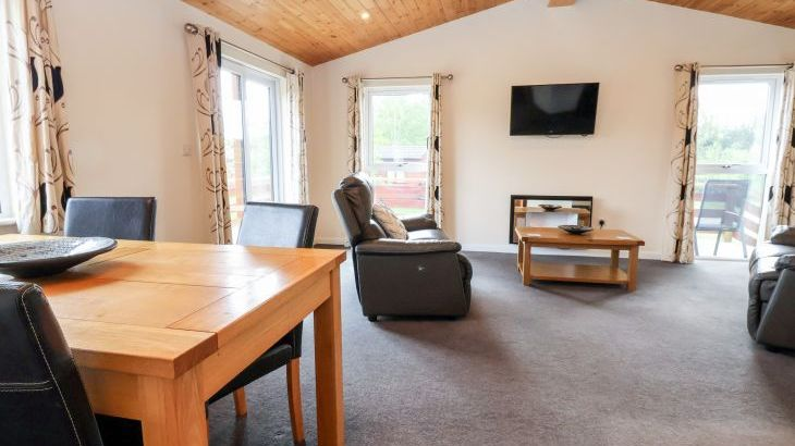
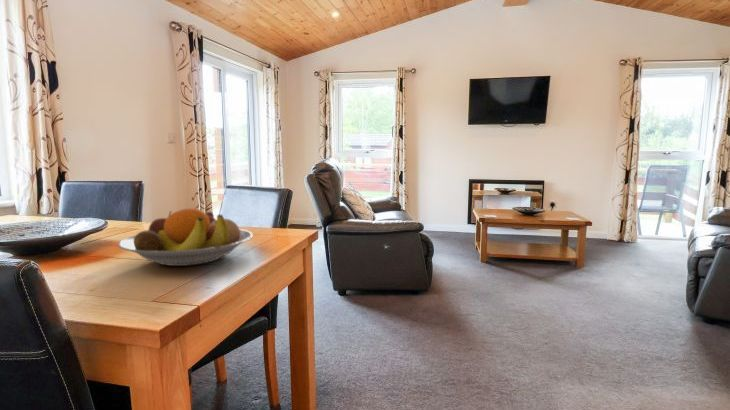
+ fruit bowl [117,207,254,267]
